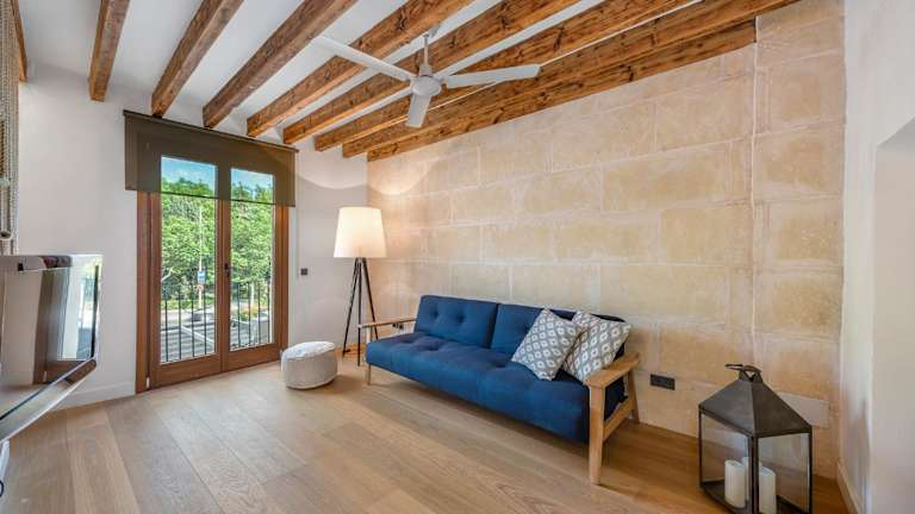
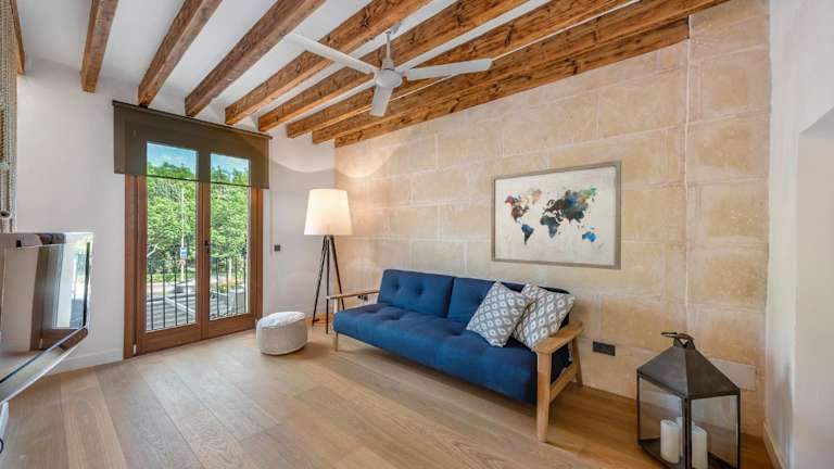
+ wall art [490,160,622,271]
